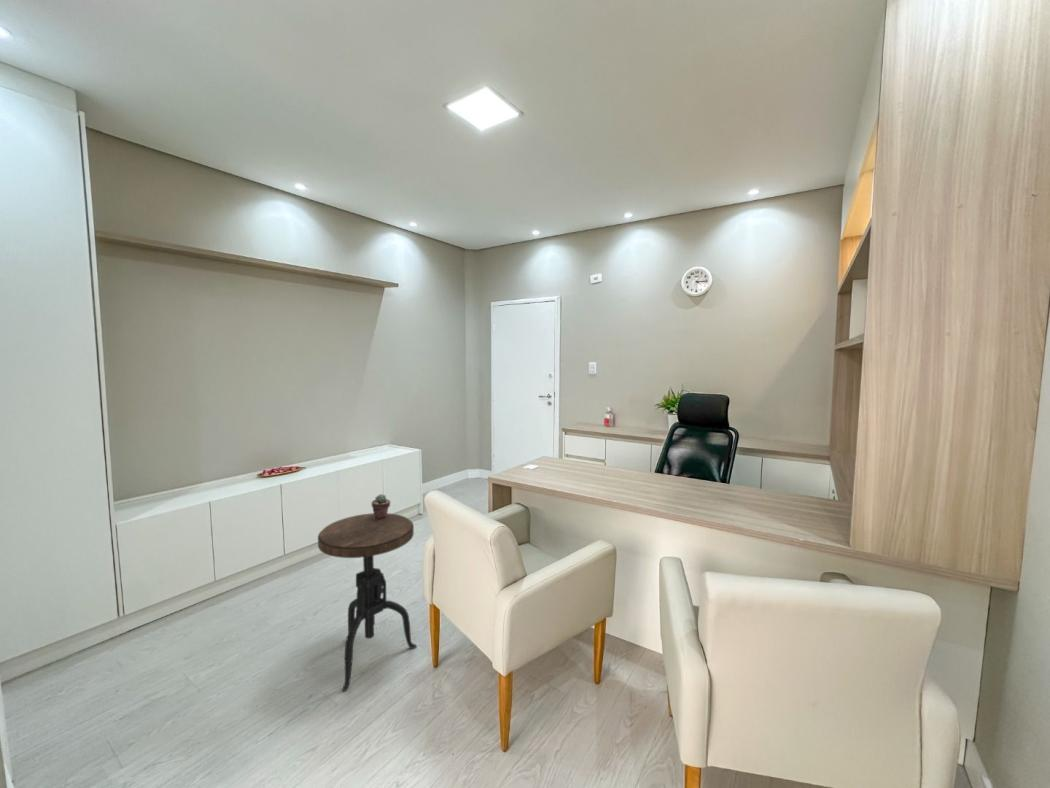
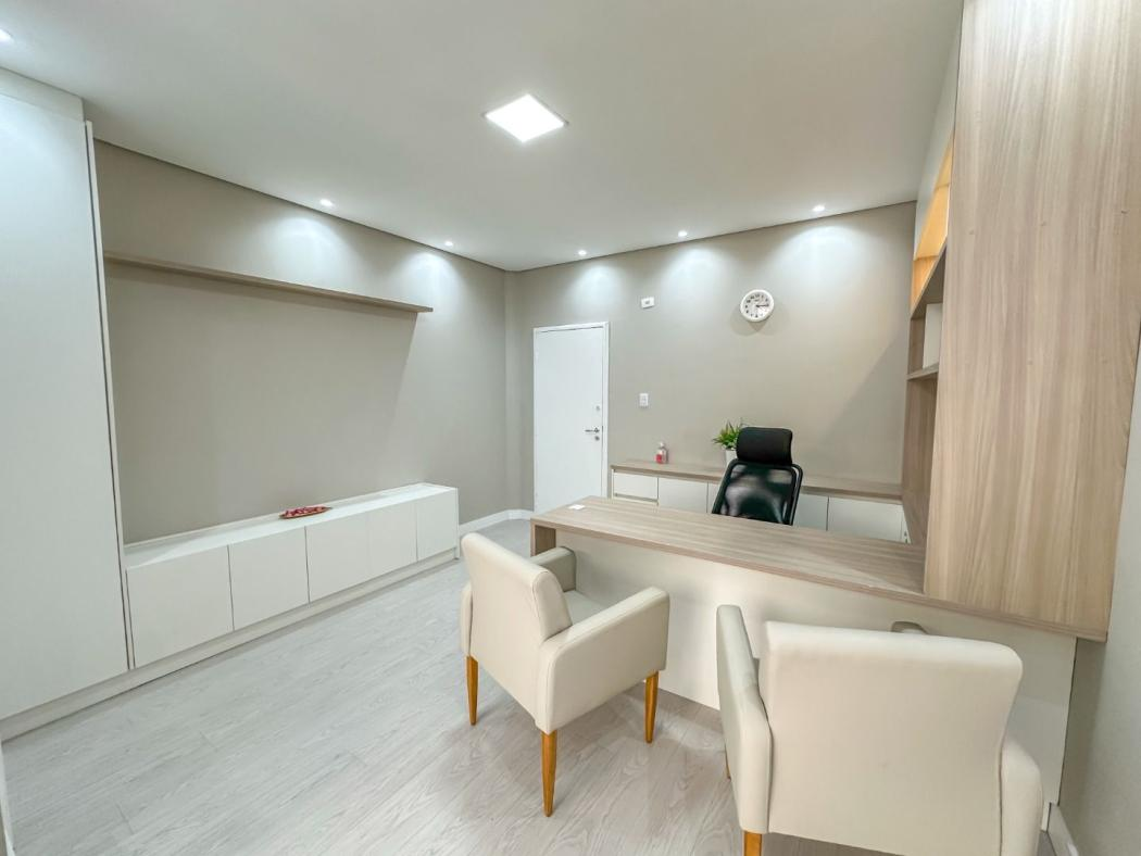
- potted succulent [371,493,391,520]
- side table [317,512,418,692]
